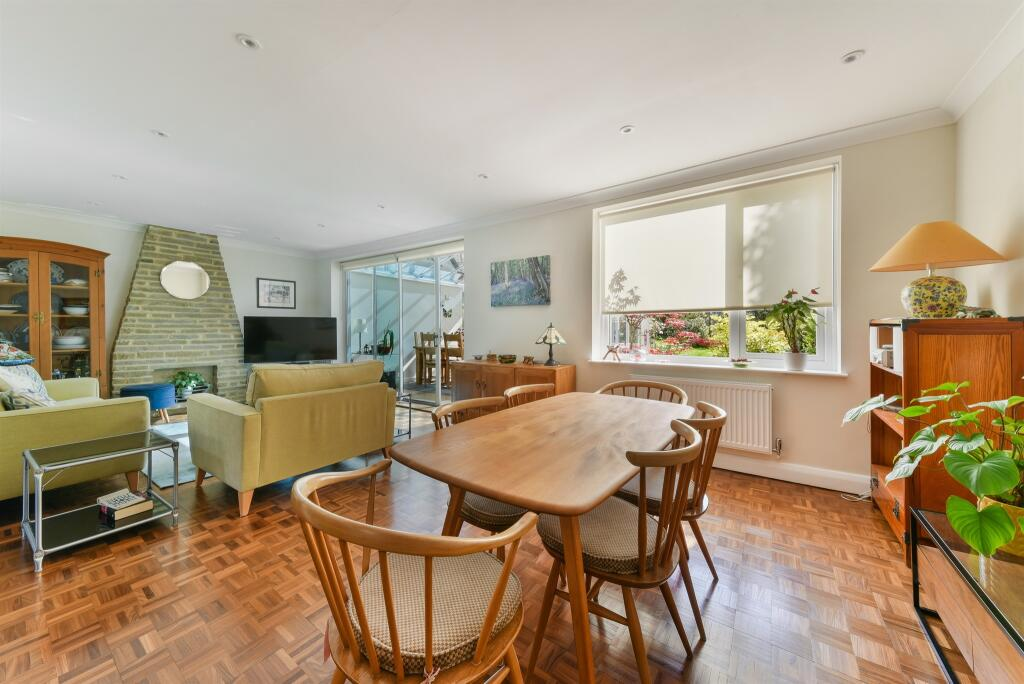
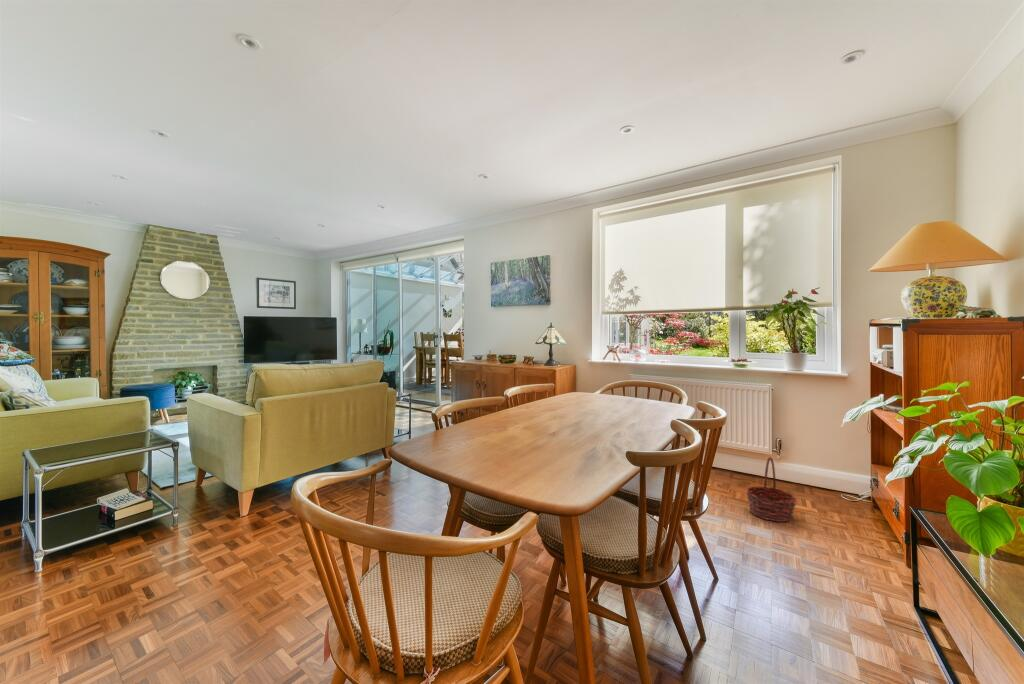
+ basket [745,456,798,523]
